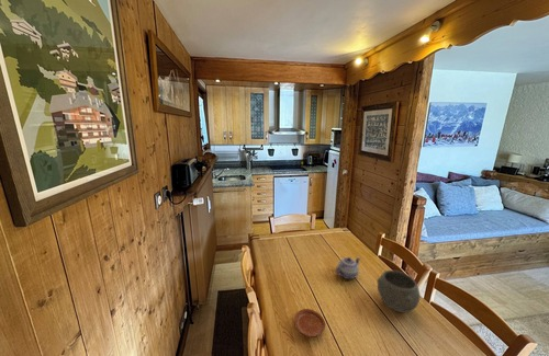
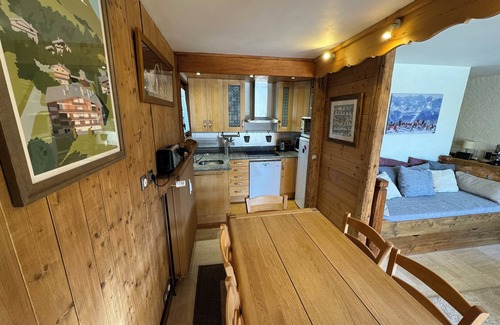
- teapot [335,256,361,280]
- bowl [376,269,421,313]
- plate [293,308,326,338]
